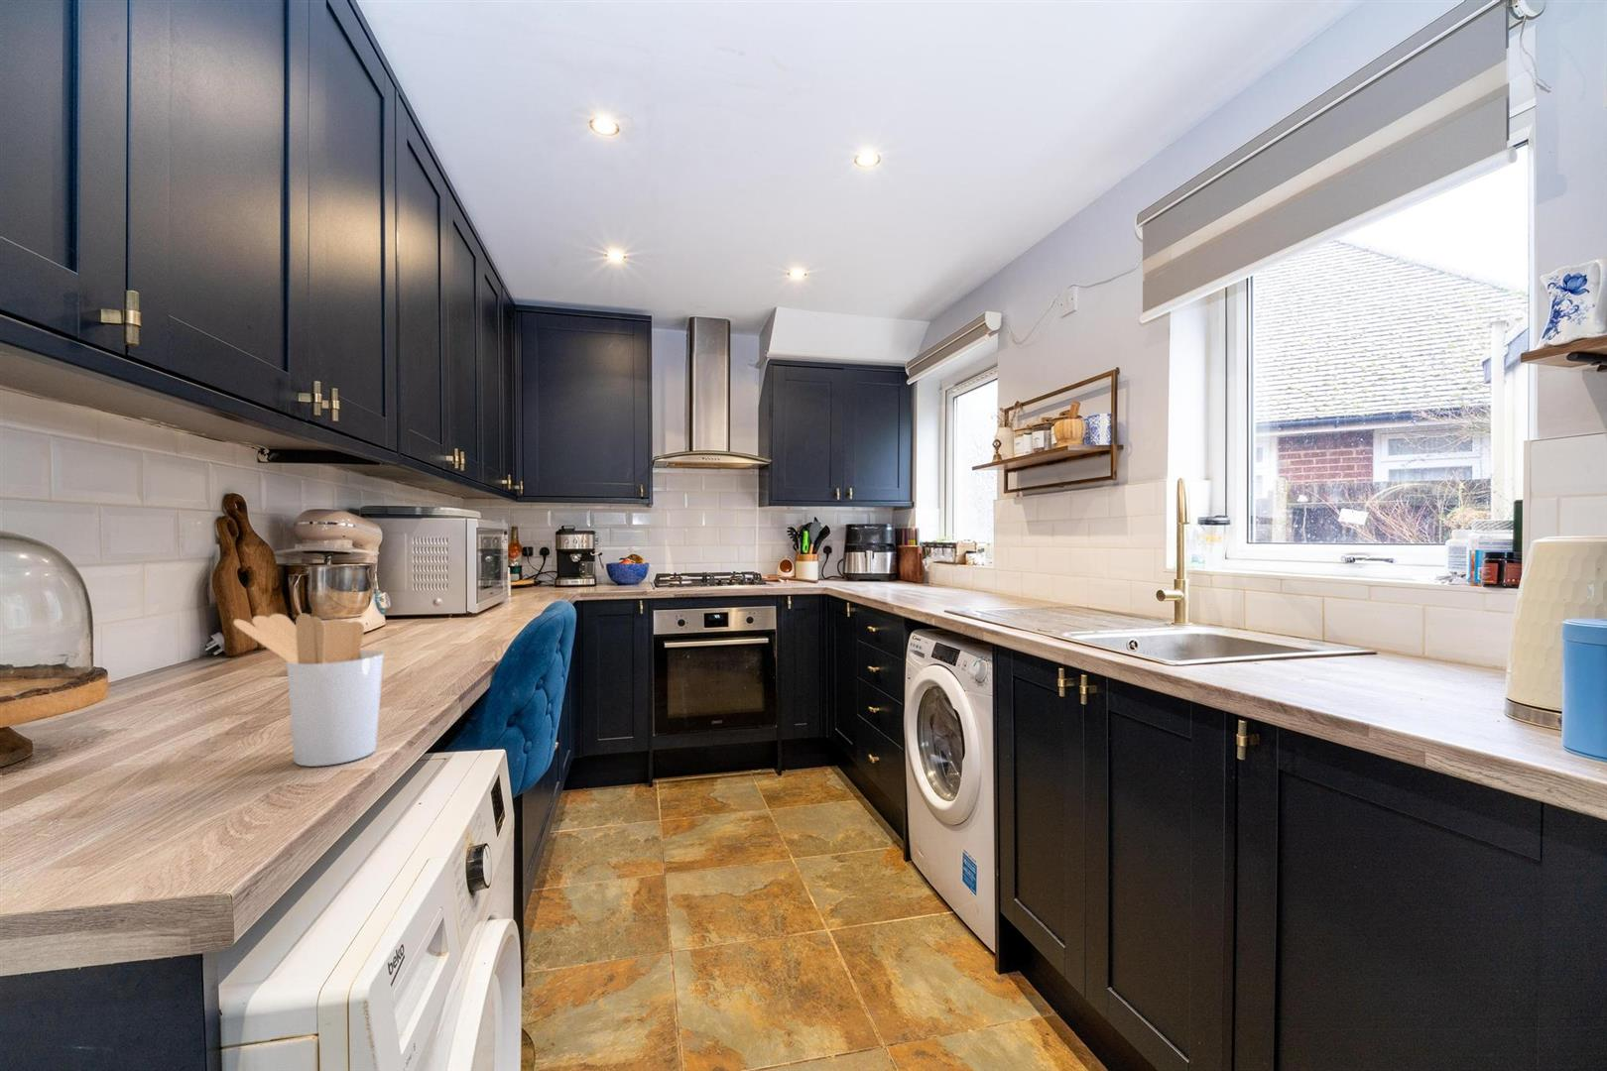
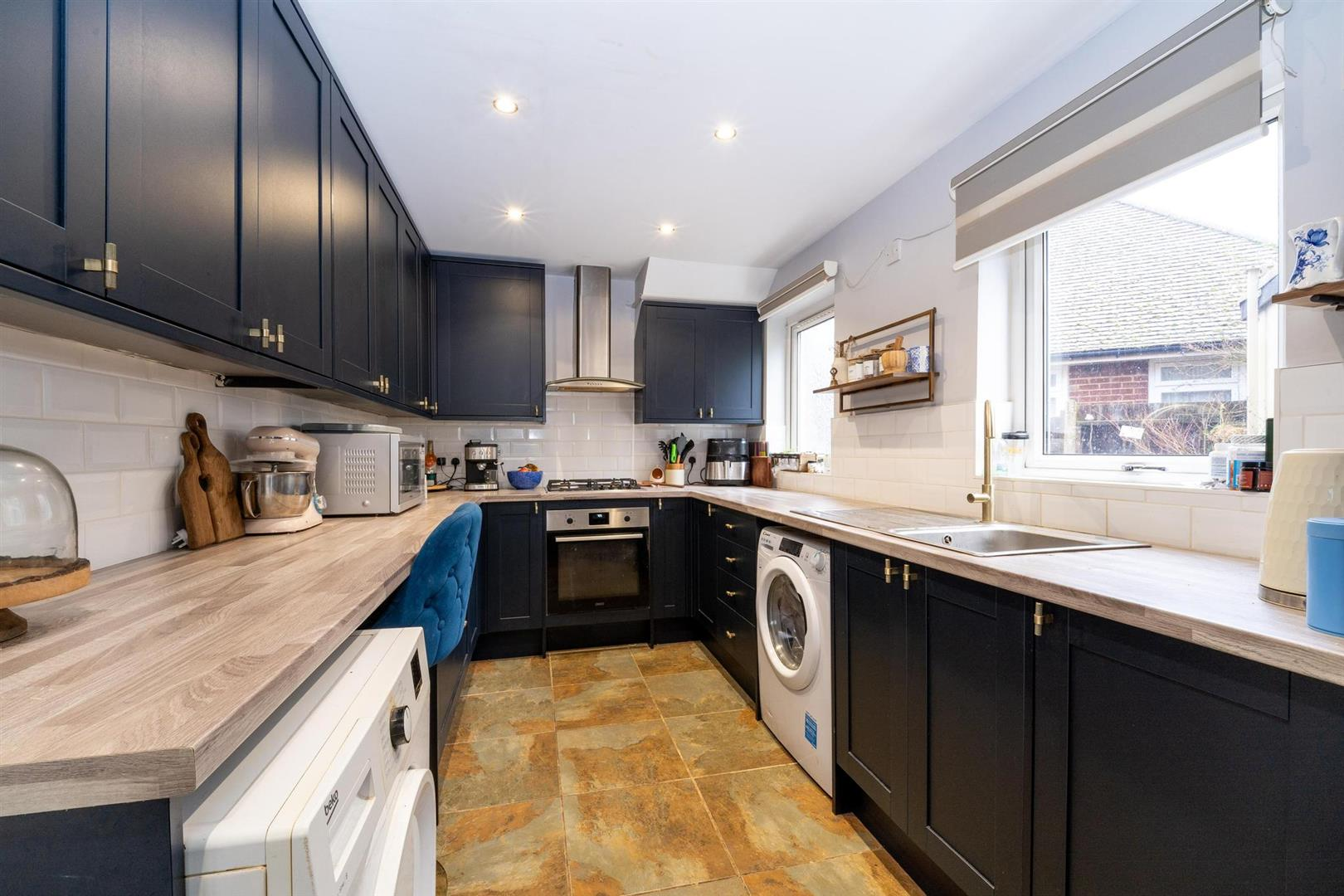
- utensil holder [232,613,385,767]
